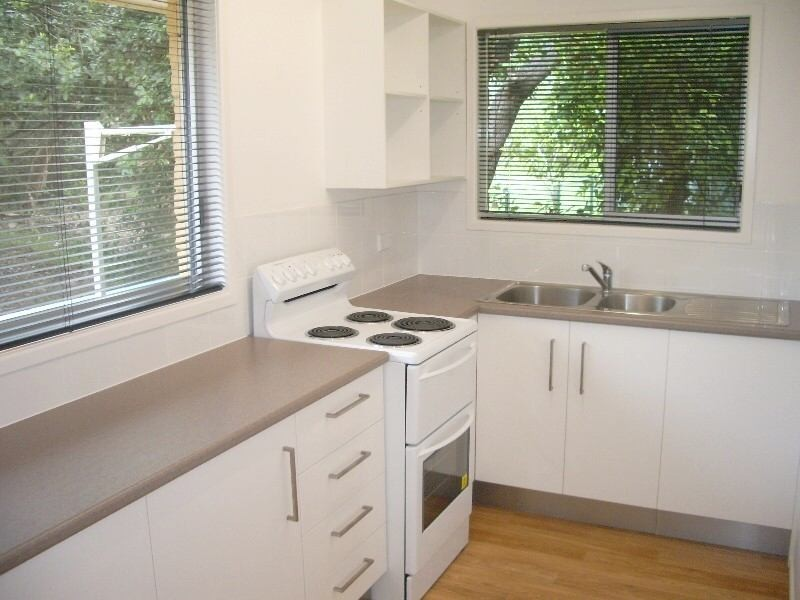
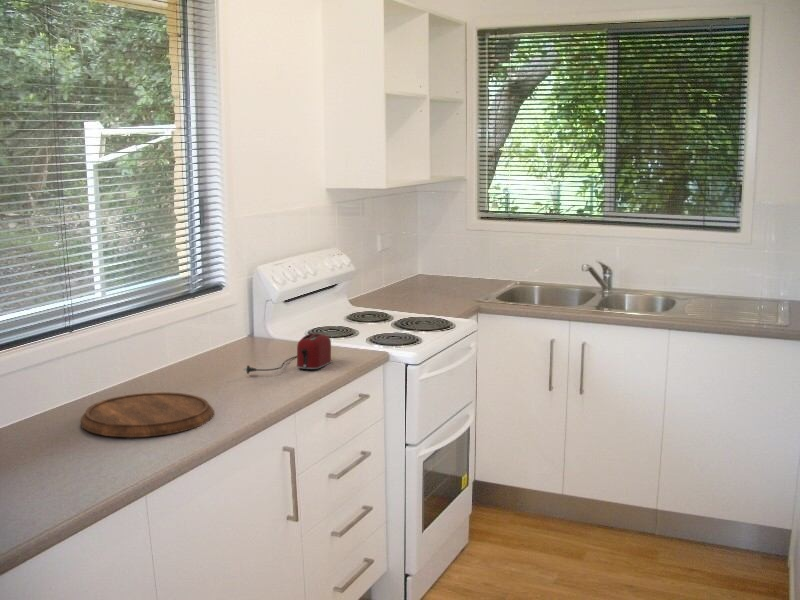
+ toaster [242,333,332,375]
+ cutting board [80,391,215,438]
